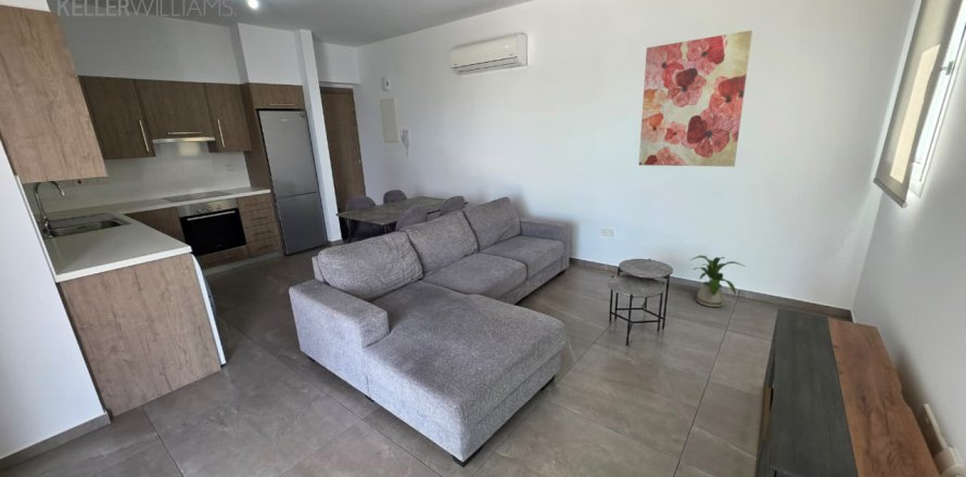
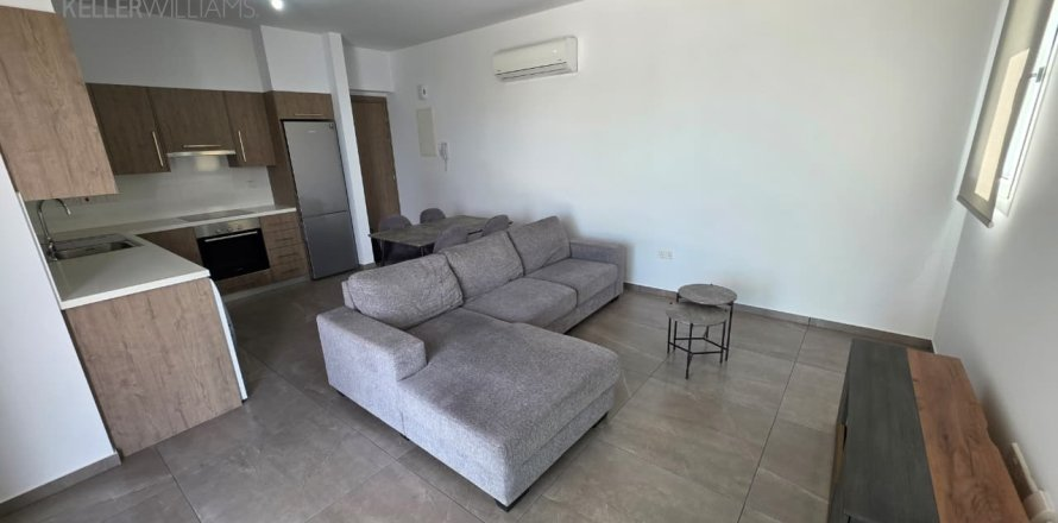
- house plant [689,254,747,308]
- wall art [638,29,753,168]
